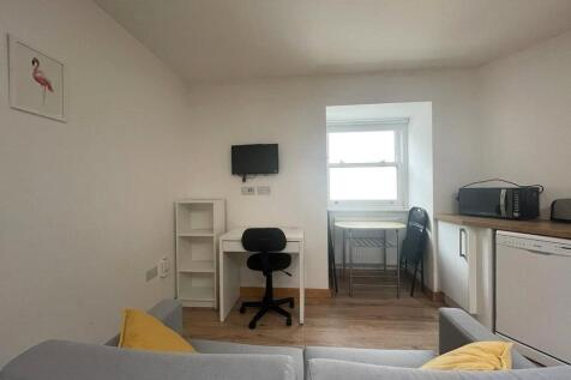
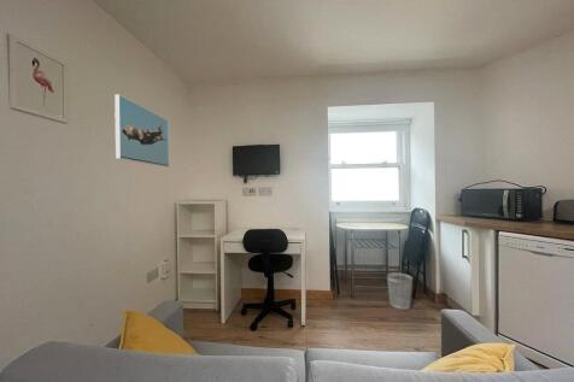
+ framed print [113,93,170,169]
+ wastebasket [386,271,414,311]
